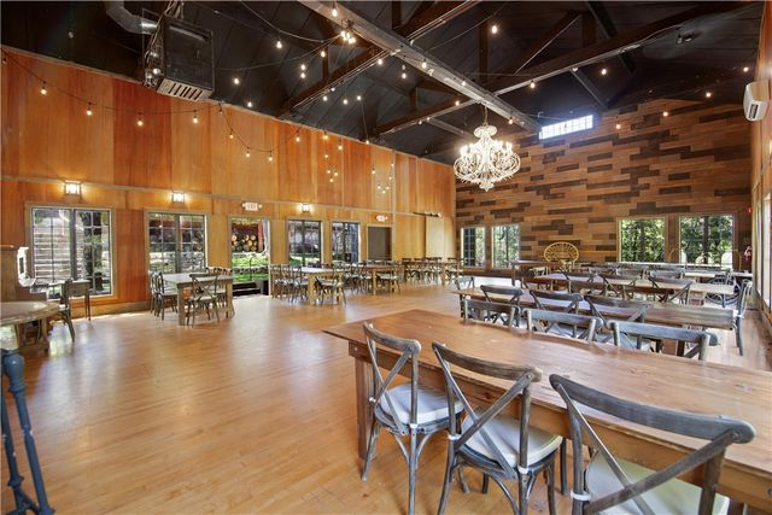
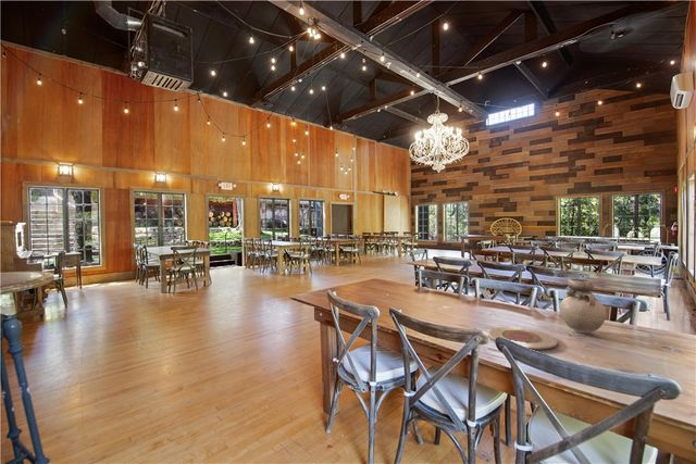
+ vase [559,278,607,334]
+ plate [487,326,559,351]
